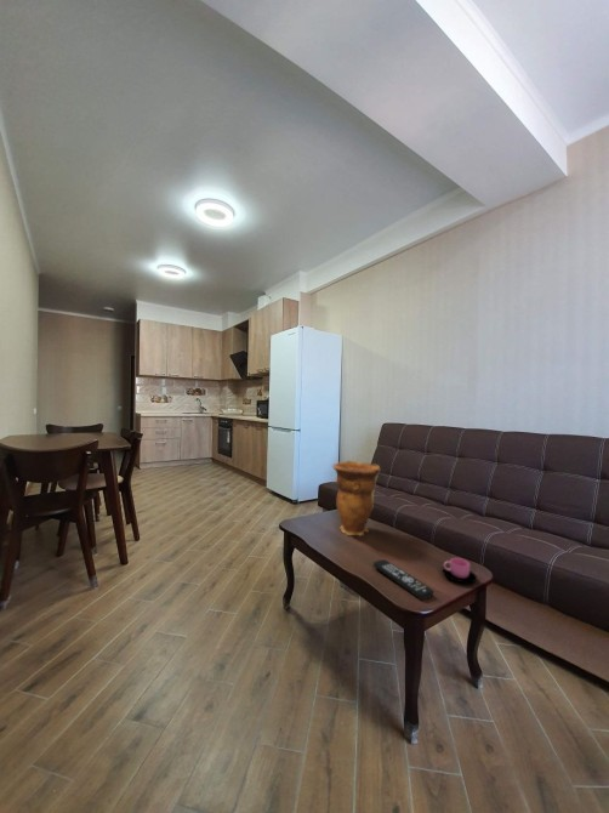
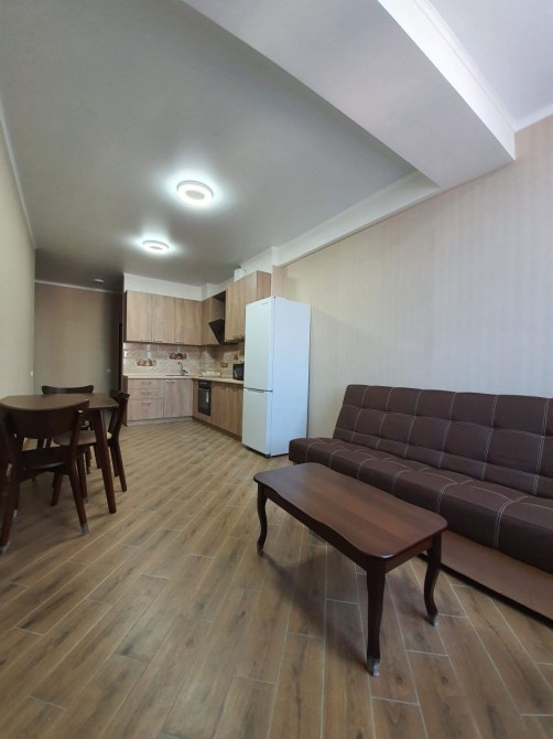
- remote control [372,558,434,601]
- decorative vase [331,459,381,536]
- cup [442,557,478,584]
